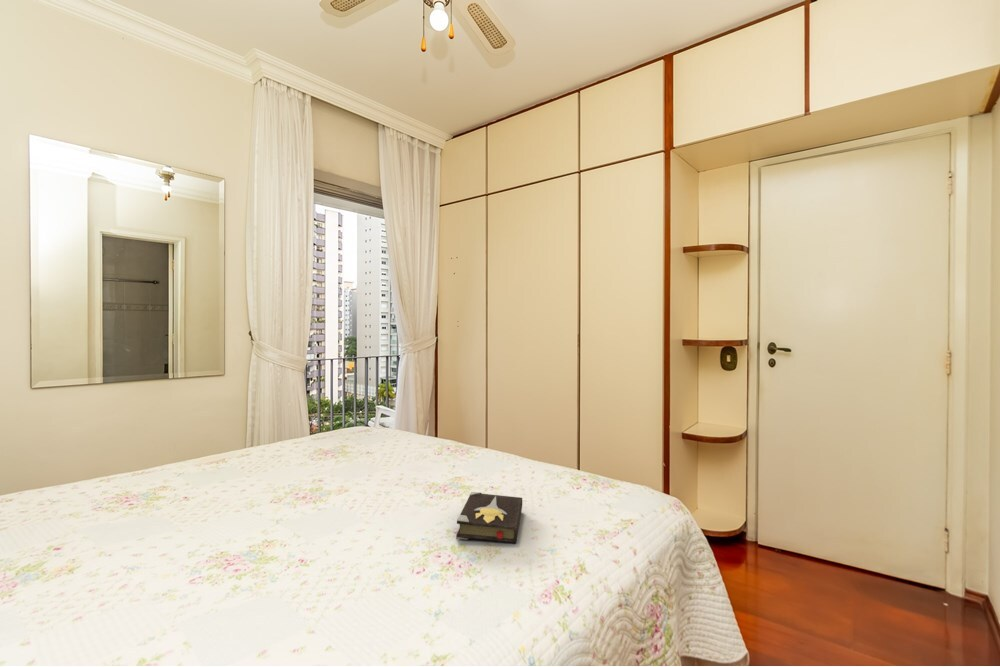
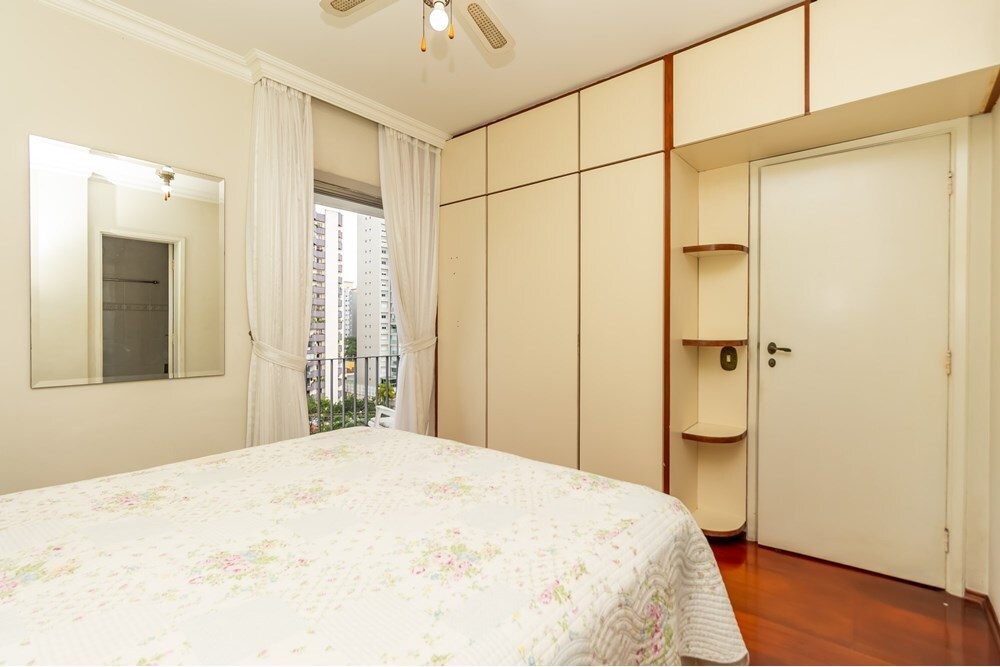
- hardback book [455,491,523,544]
